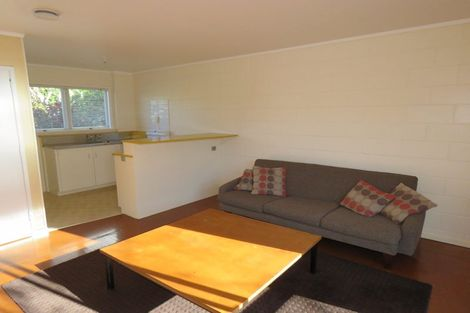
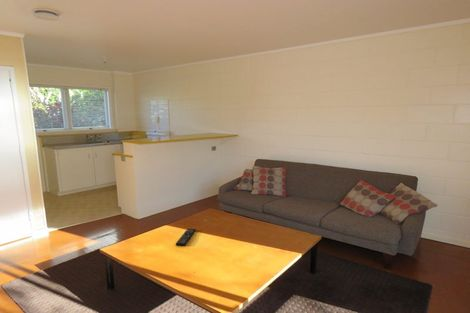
+ remote control [175,227,197,247]
